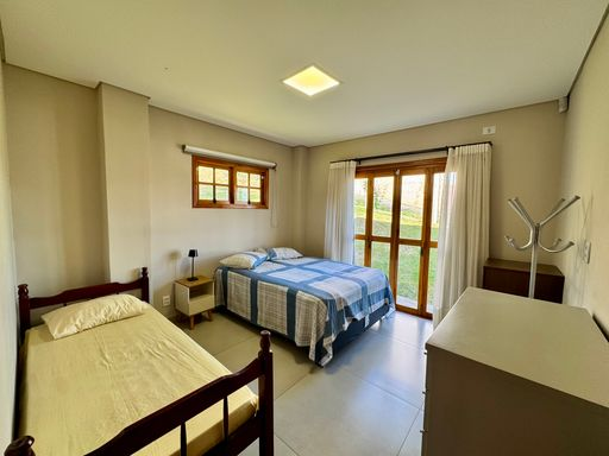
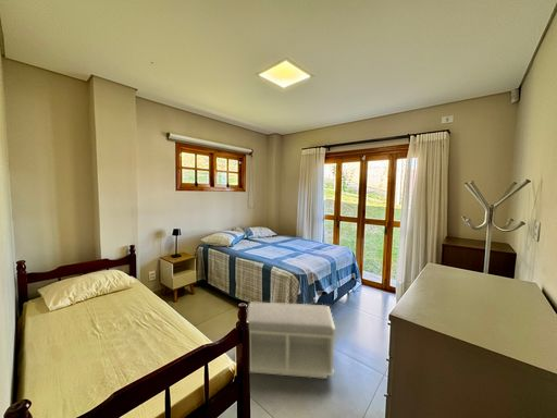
+ bench [247,302,336,380]
